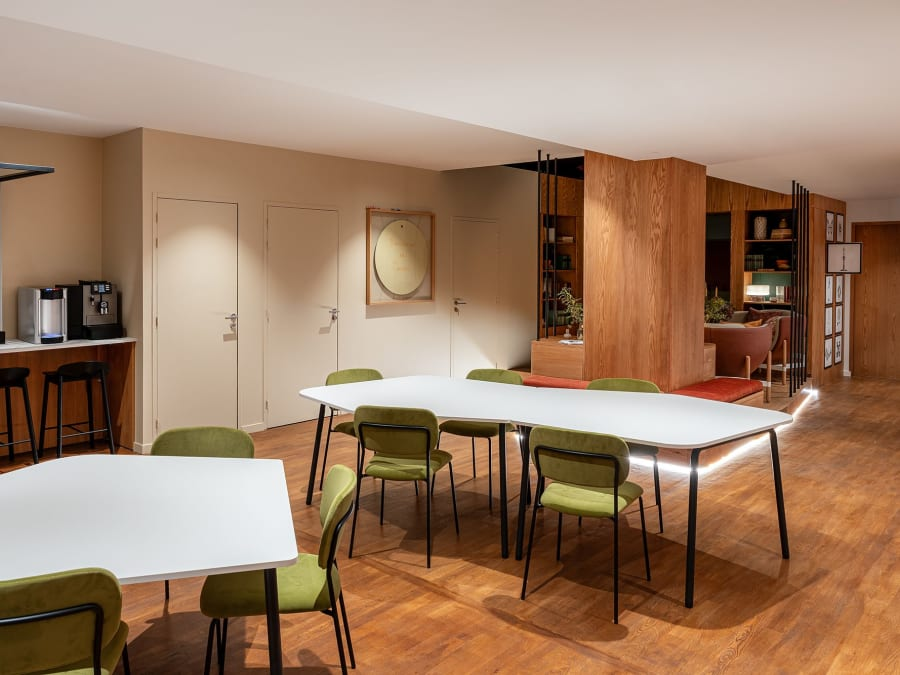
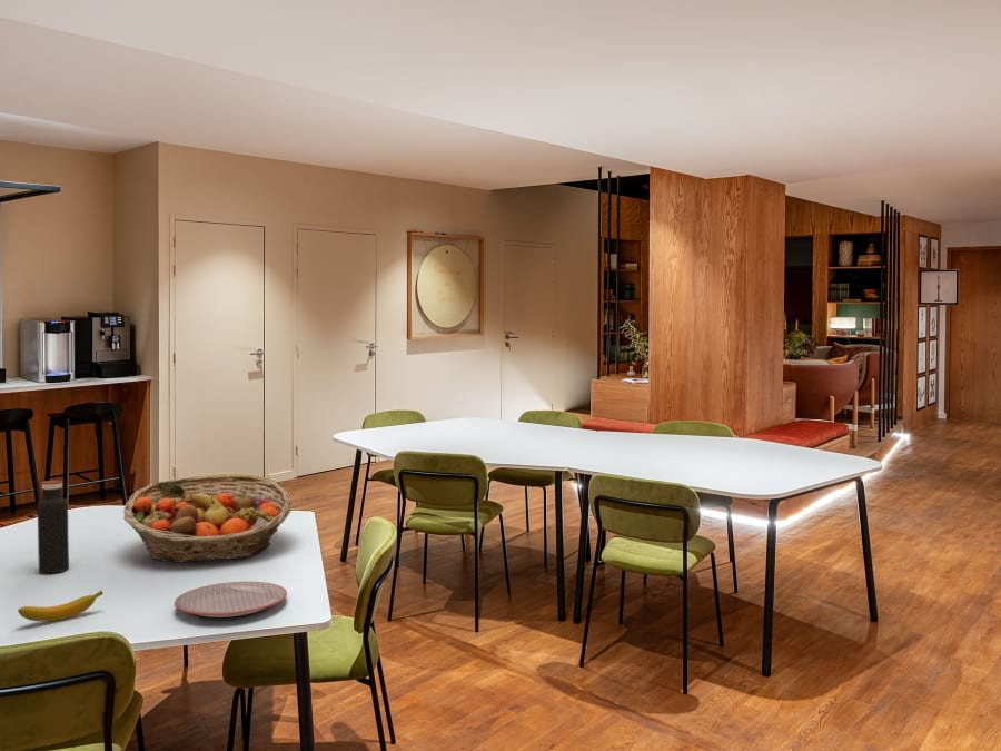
+ banana [17,590,105,622]
+ fruit basket [122,474,293,564]
+ plate [174,581,288,619]
+ water bottle [37,480,70,574]
